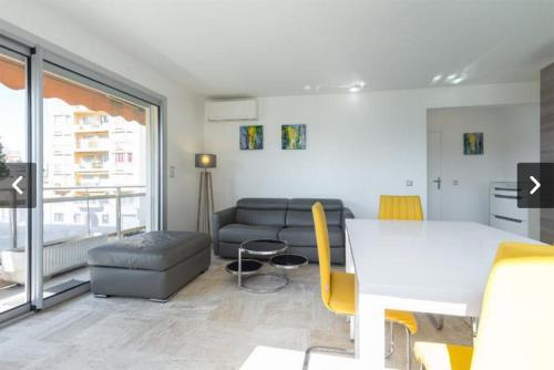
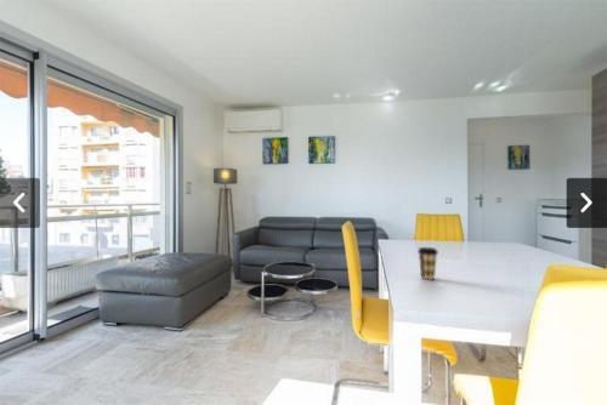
+ coffee cup [416,246,439,280]
